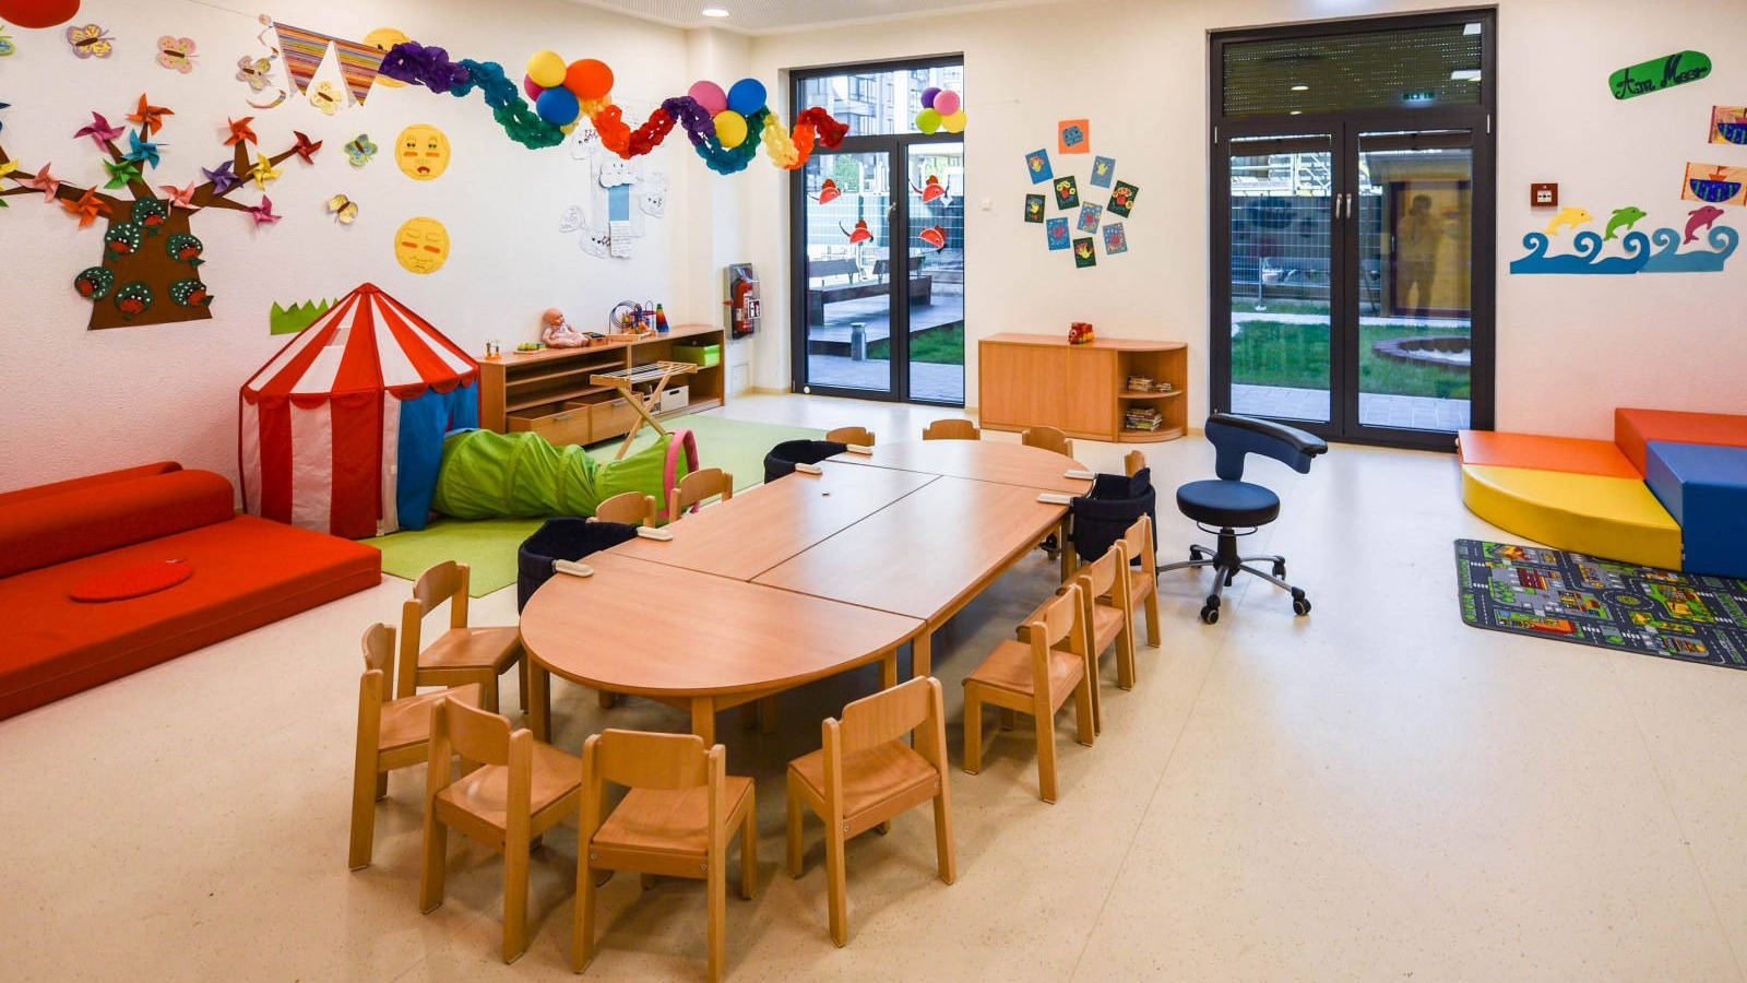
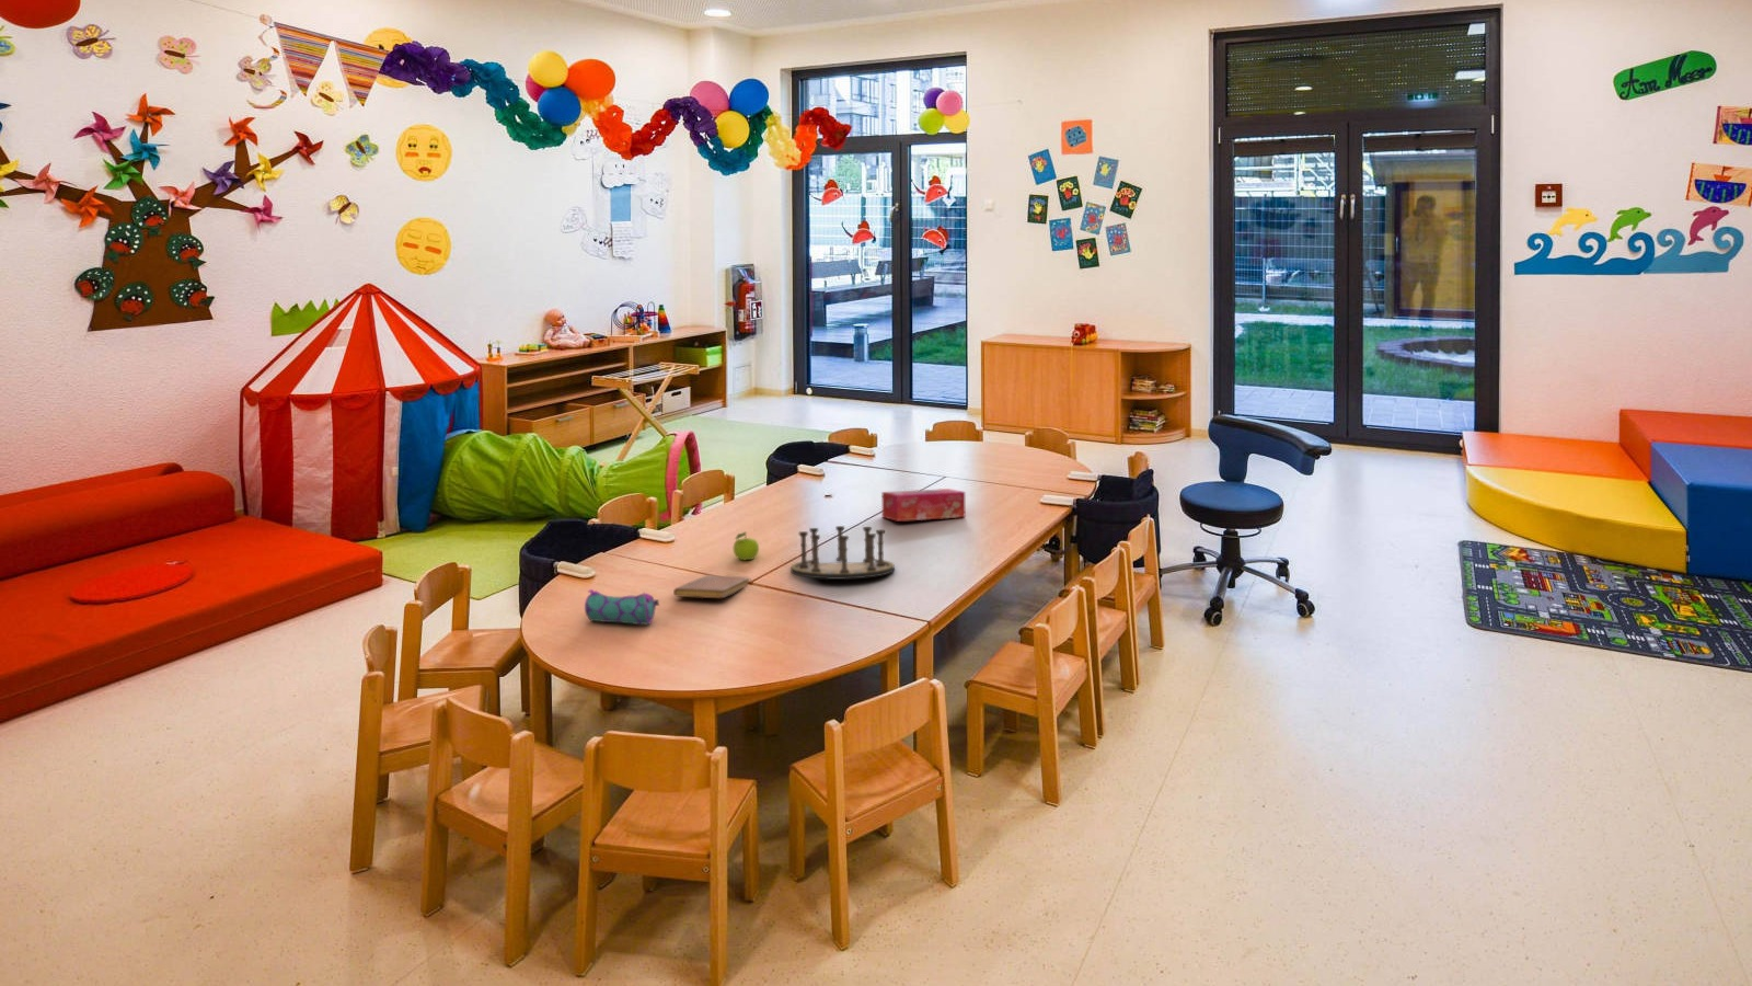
+ tissue box [881,488,966,522]
+ notebook [673,574,751,600]
+ pencil case [584,589,661,626]
+ board game [789,525,895,580]
+ fruit [733,530,760,561]
